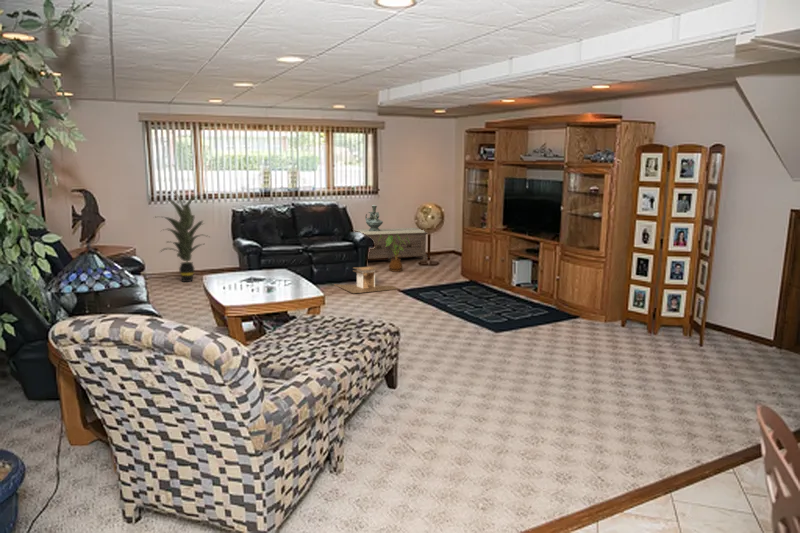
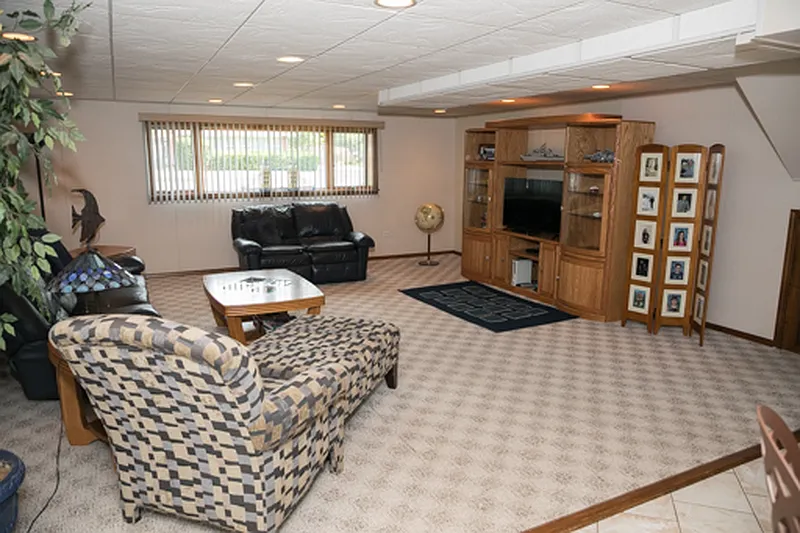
- house plant [378,234,409,273]
- indoor plant [153,189,212,283]
- bench [353,227,429,262]
- side table [332,265,400,294]
- decorative urn [365,204,384,231]
